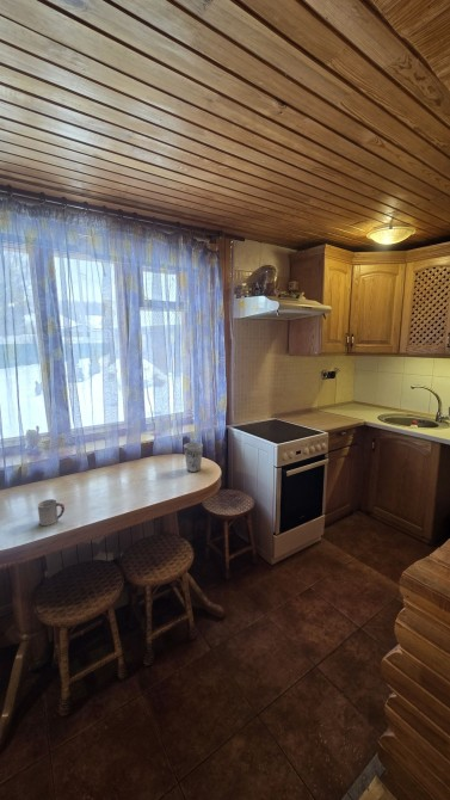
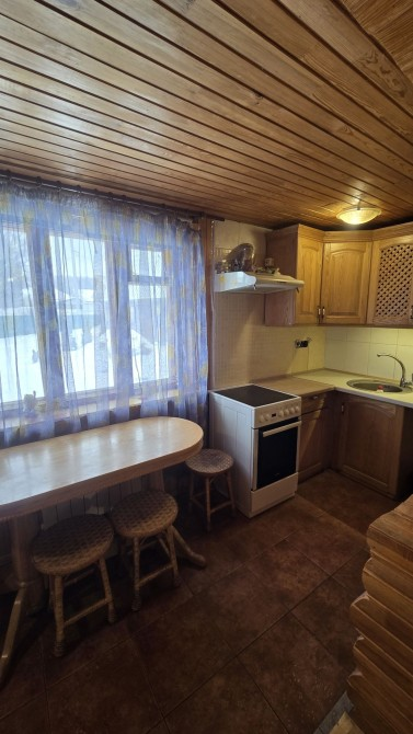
- cup [37,498,66,527]
- cup [183,442,204,473]
